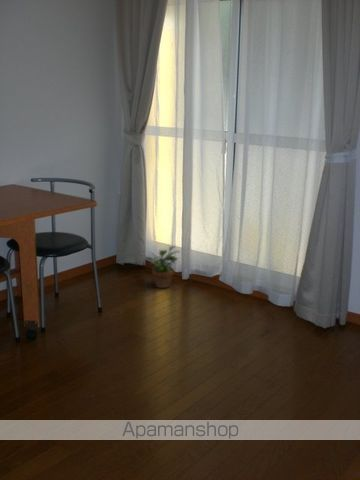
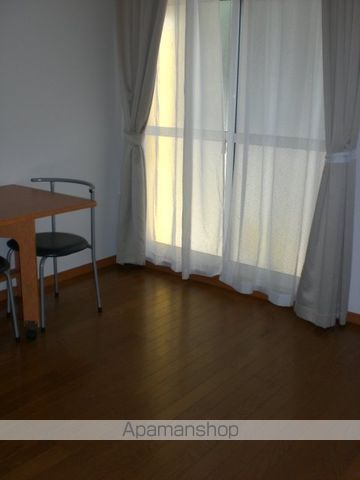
- potted plant [145,245,181,289]
